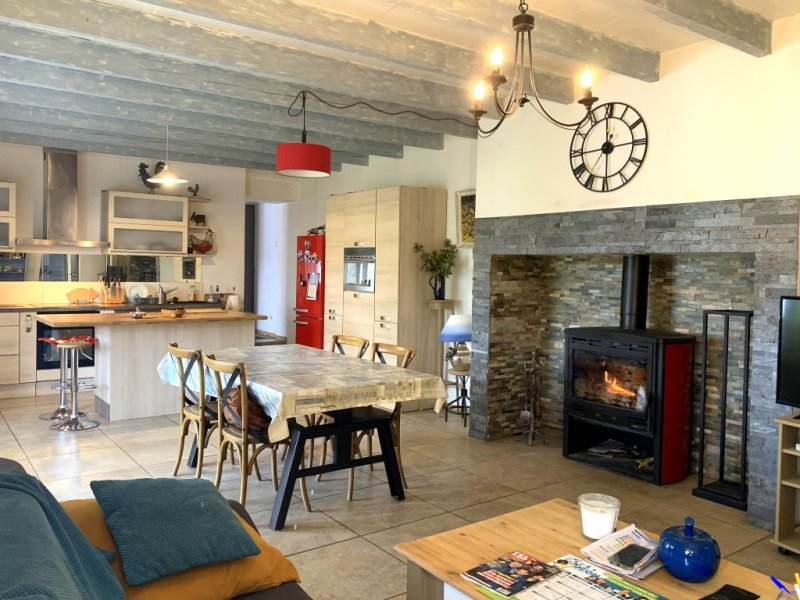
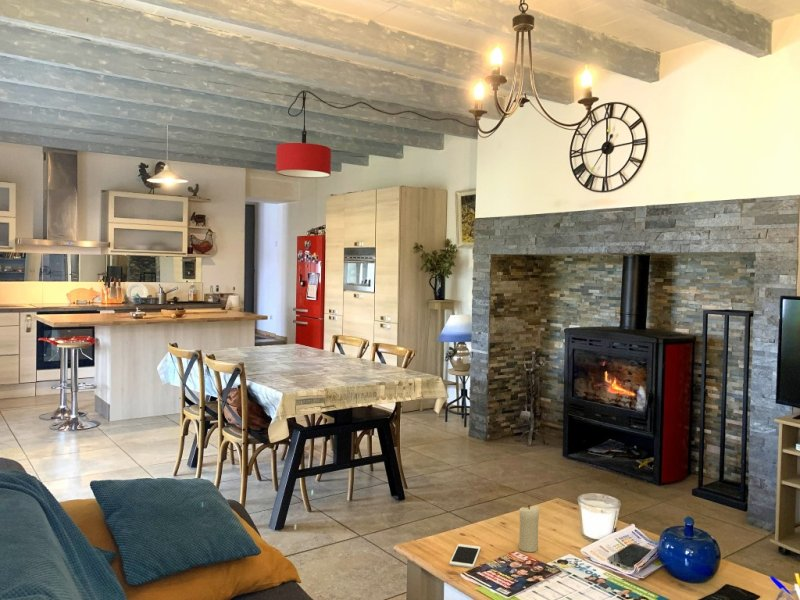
+ candle [518,504,540,553]
+ cell phone [448,543,482,569]
